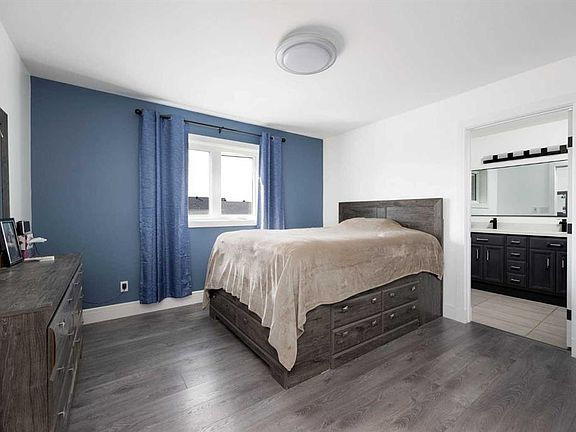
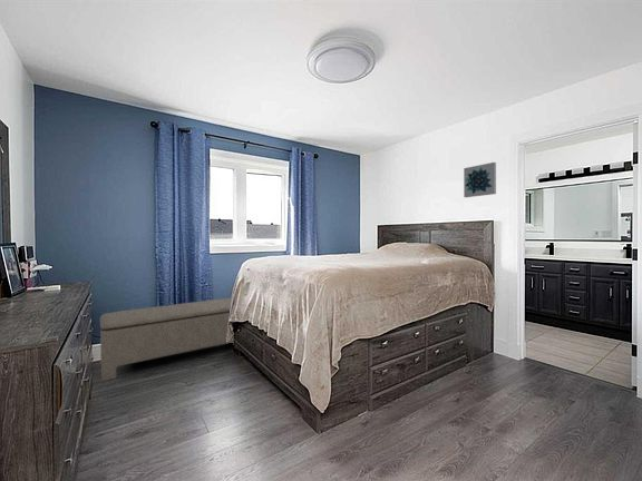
+ bench [98,297,235,382]
+ wall art [463,161,497,198]
